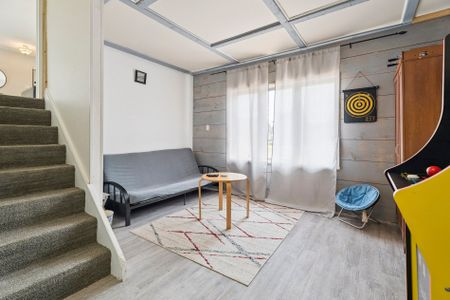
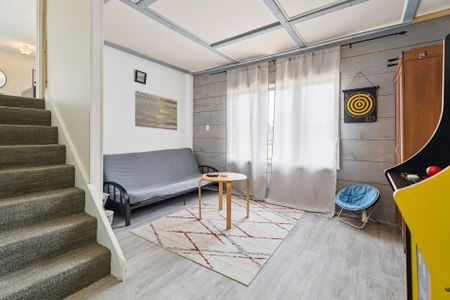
+ wall art [134,90,178,131]
